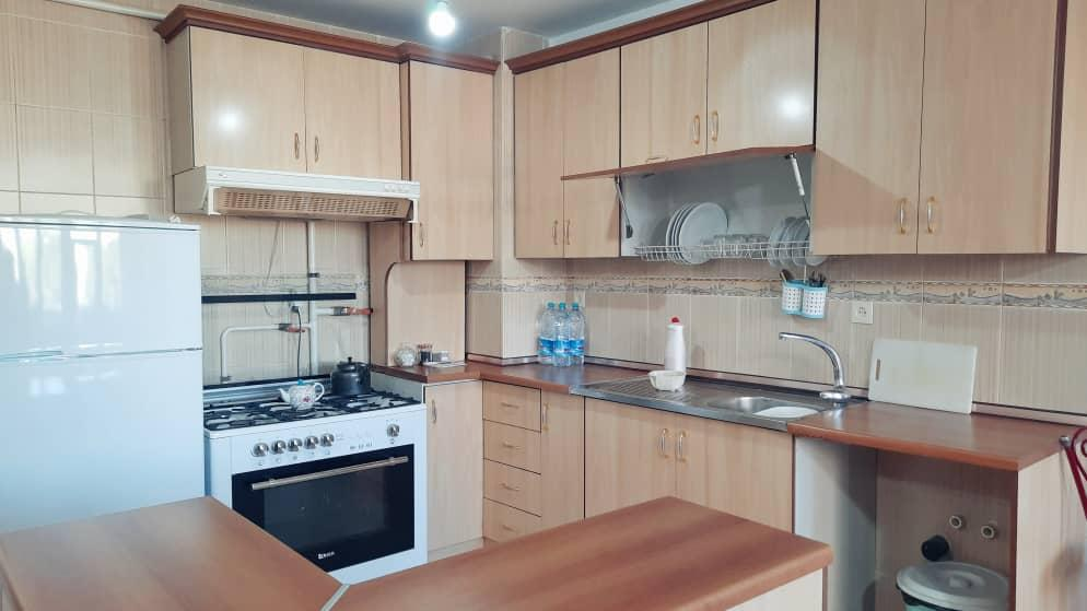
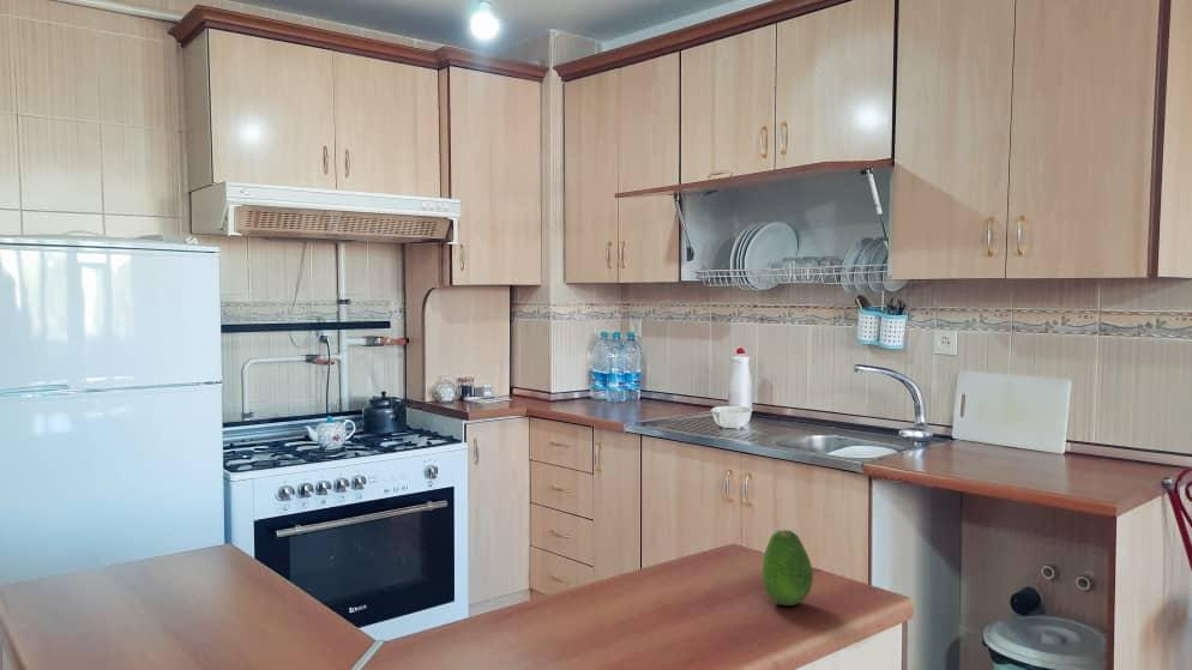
+ fruit [761,529,814,606]
